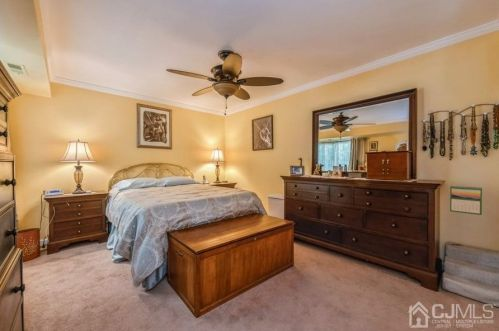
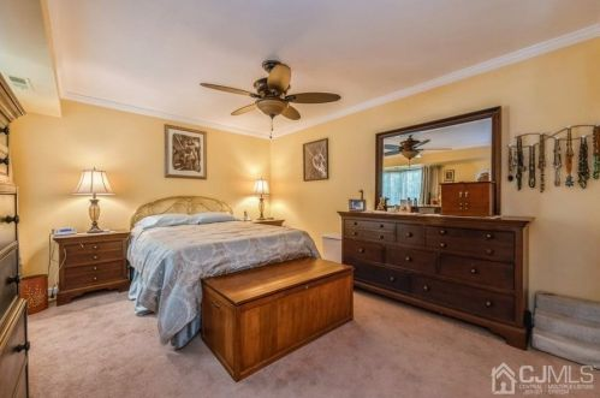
- calendar [449,184,483,216]
